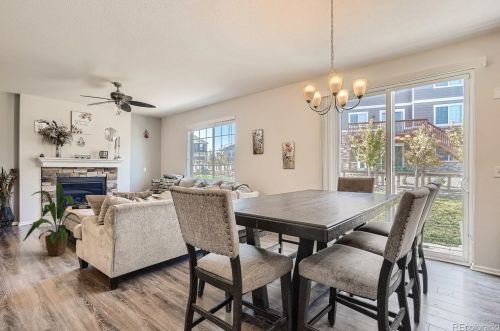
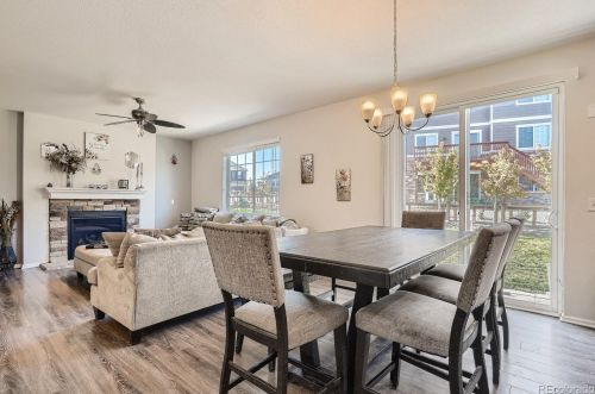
- house plant [22,181,82,257]
